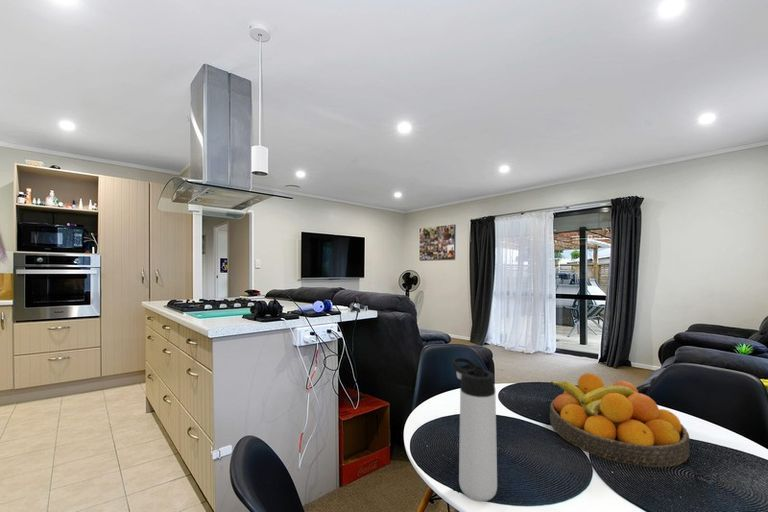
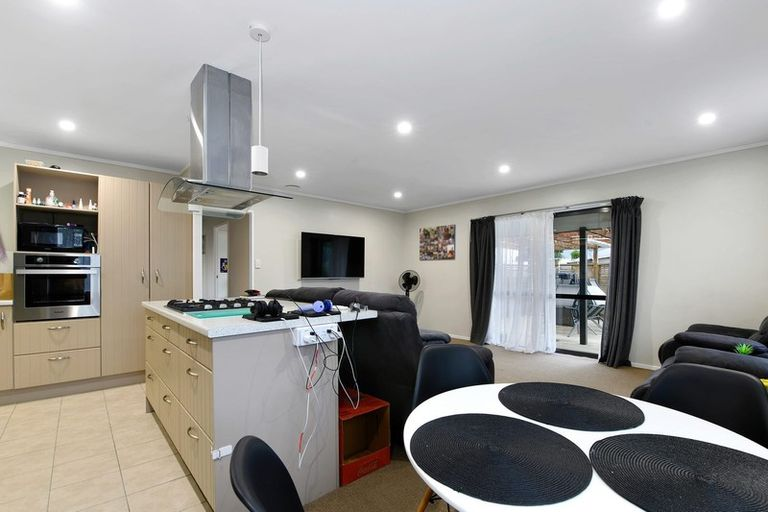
- fruit bowl [549,372,691,468]
- thermos bottle [451,357,498,502]
